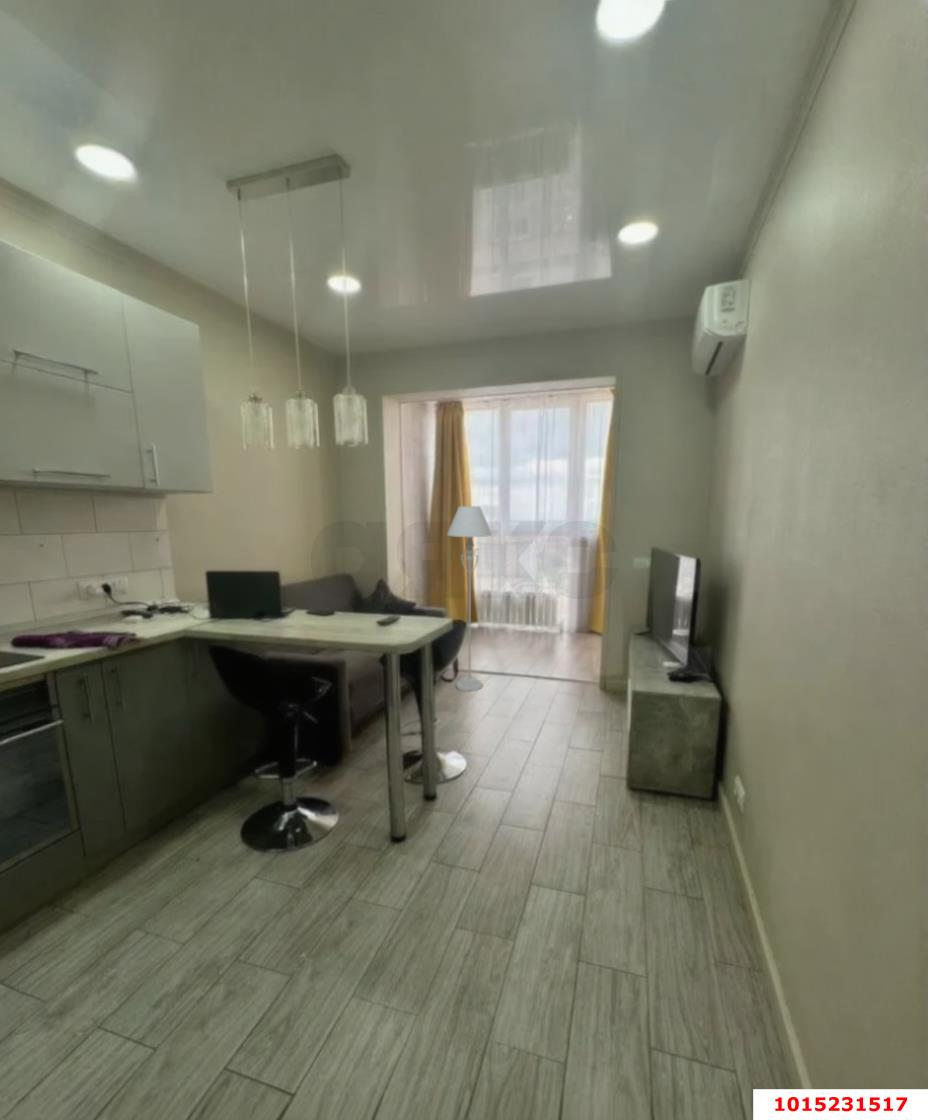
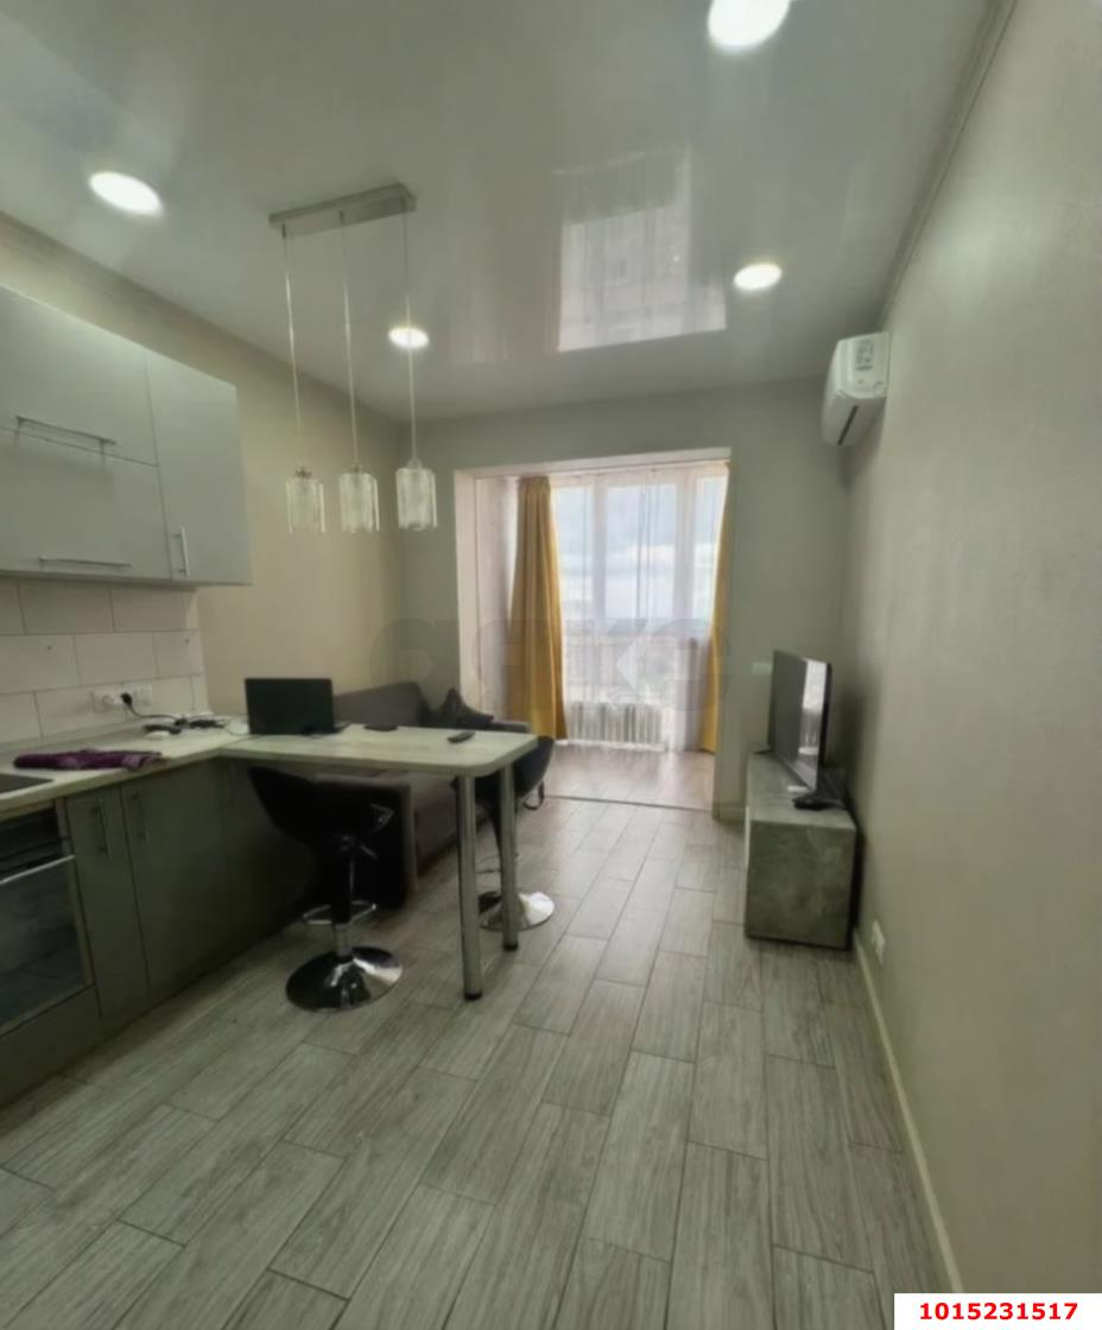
- floor lamp [446,505,493,692]
